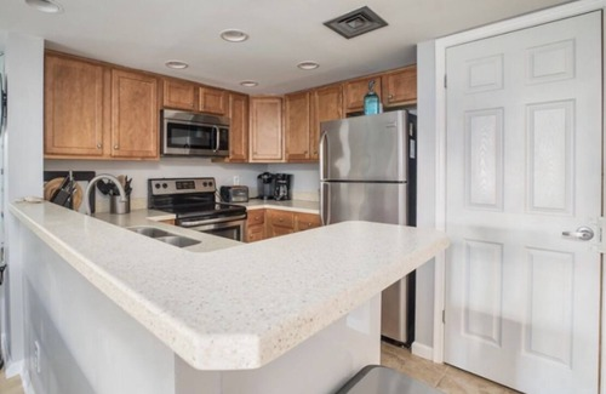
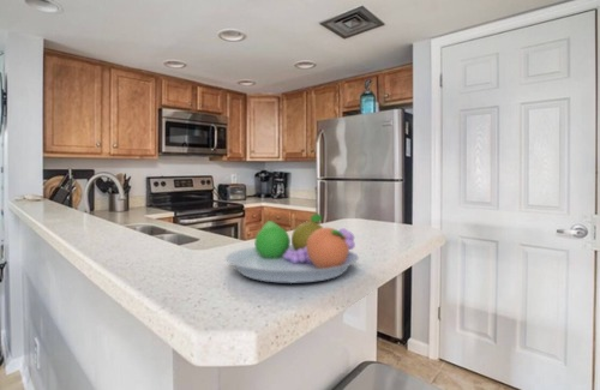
+ fruit bowl [224,212,360,284]
